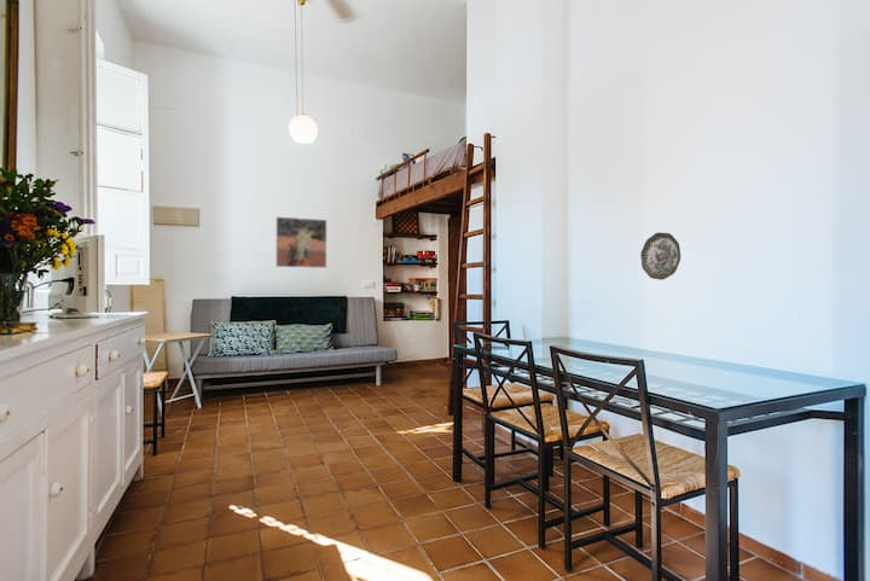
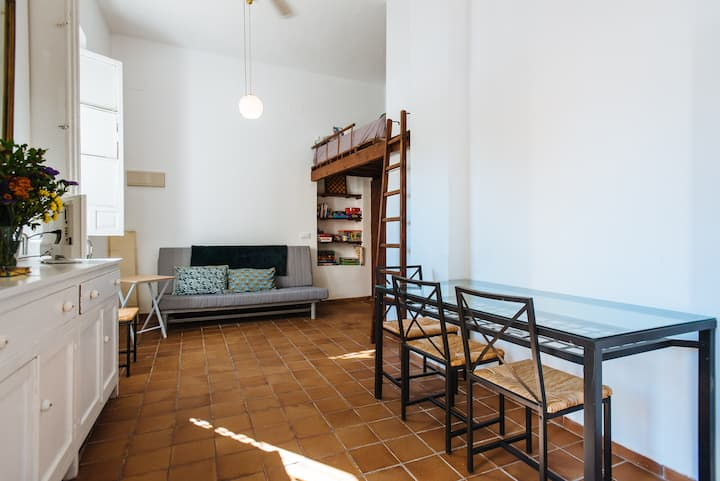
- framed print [274,216,327,269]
- decorative plate [639,232,682,281]
